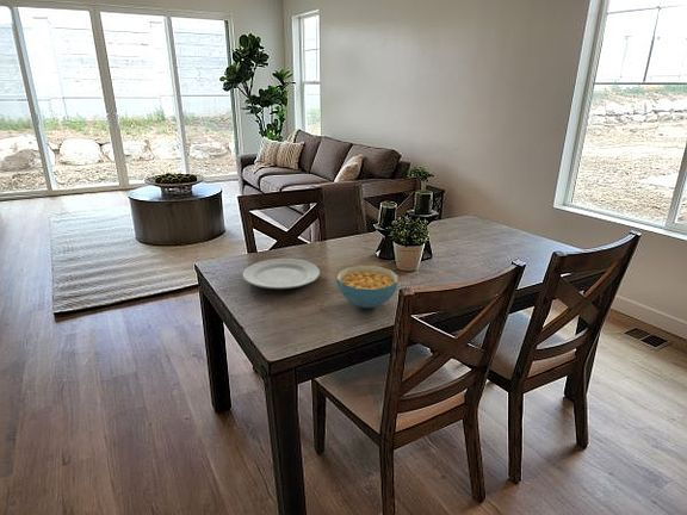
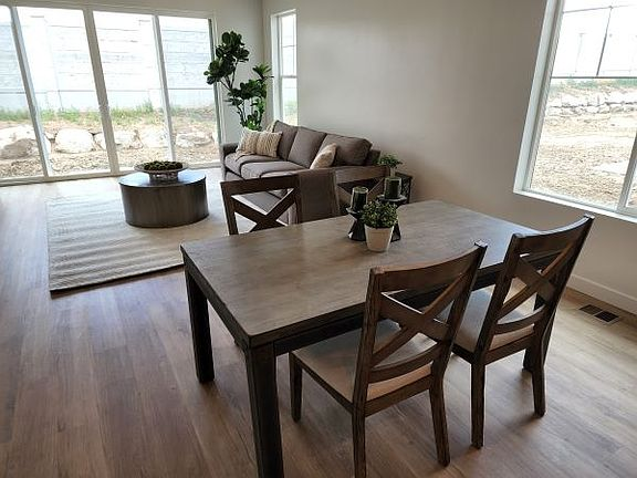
- cereal bowl [335,265,400,309]
- chinaware [242,258,321,290]
